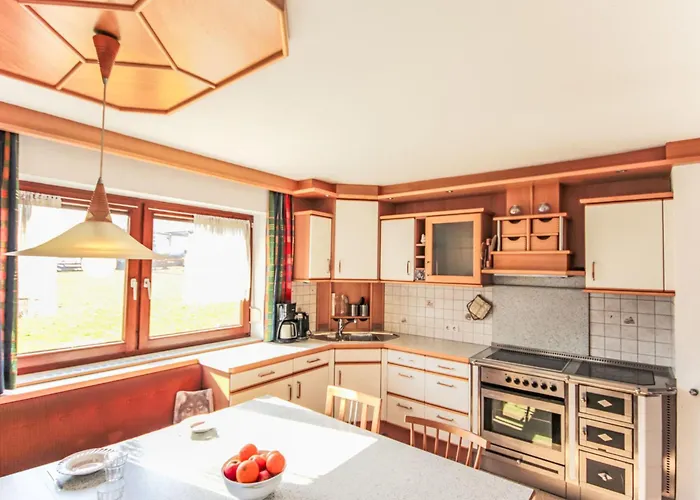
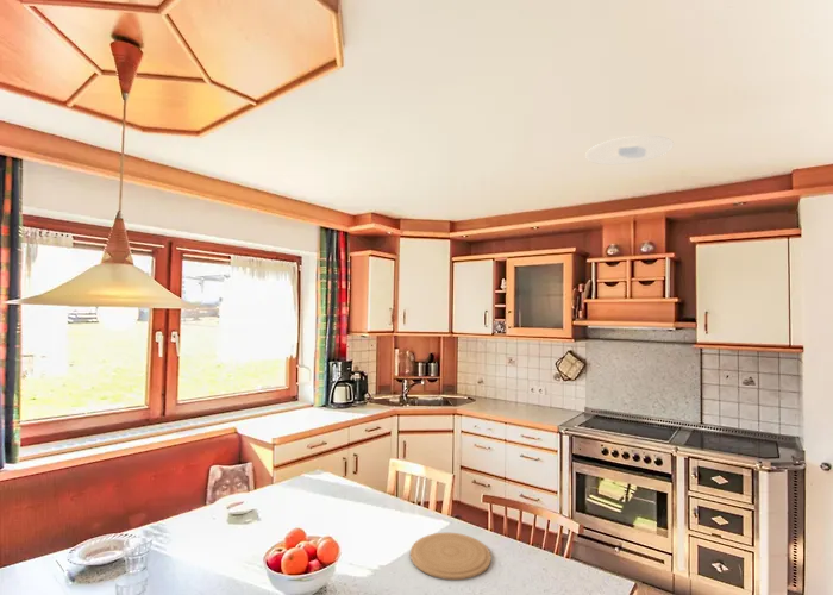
+ recessed light [584,134,675,165]
+ plate [409,532,493,581]
